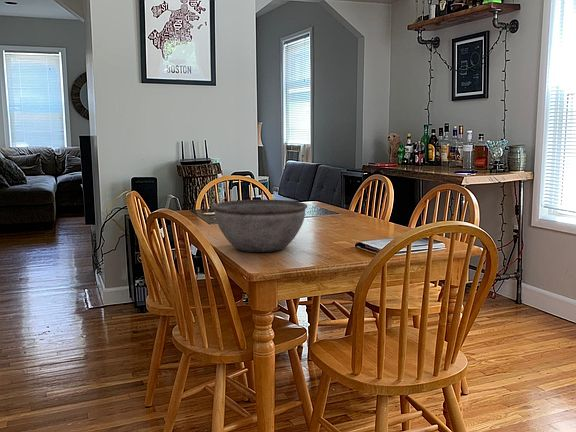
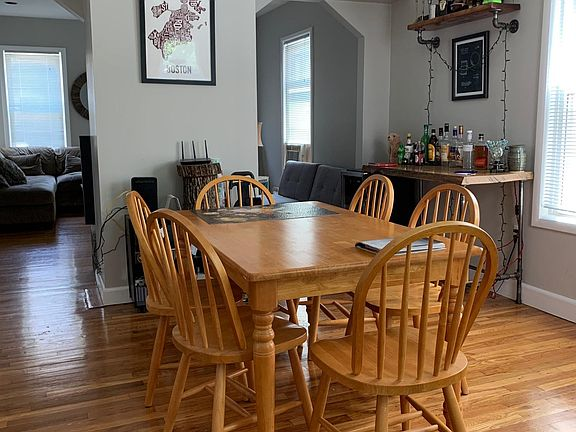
- bowl [212,199,308,253]
